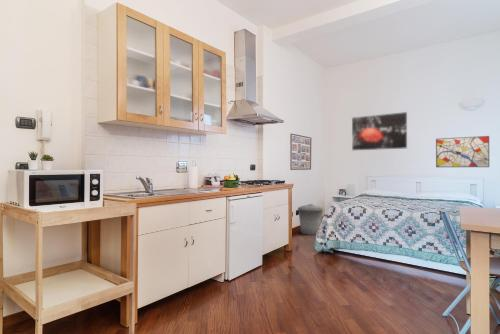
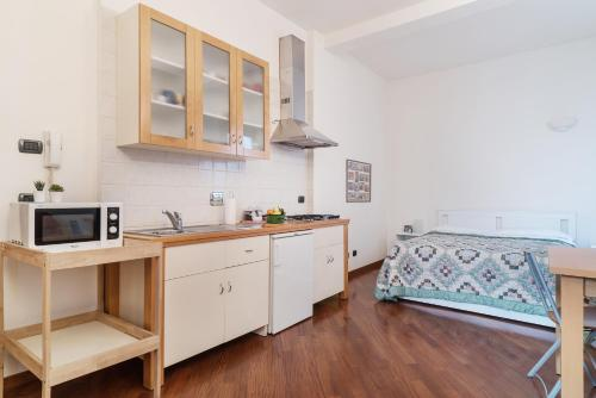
- wall art [351,111,408,151]
- trash can [297,203,324,236]
- wall art [435,135,490,168]
